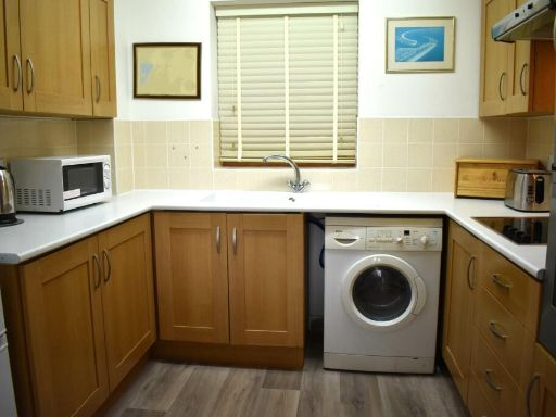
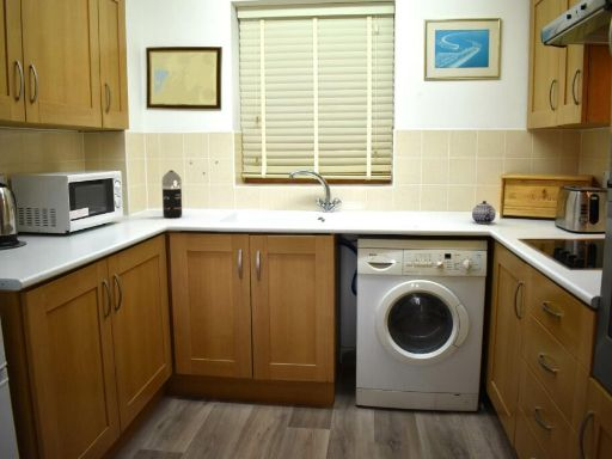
+ teapot [471,200,497,225]
+ spray bottle [160,169,183,219]
